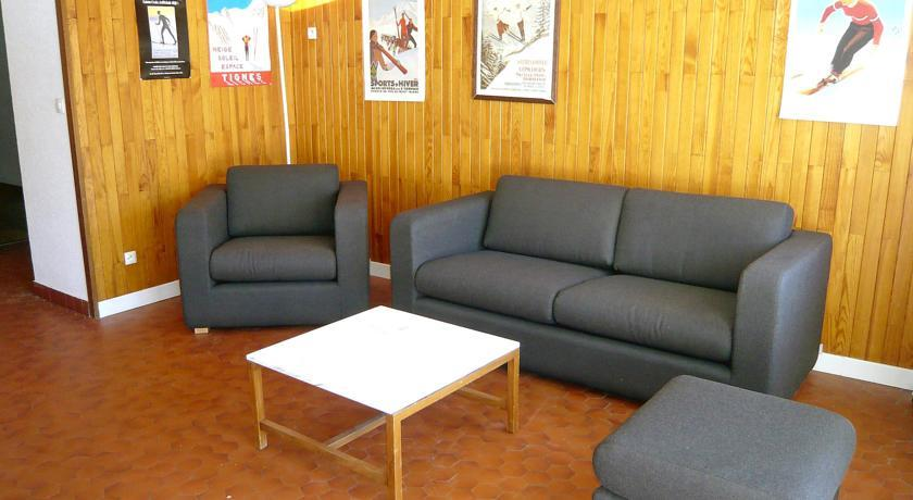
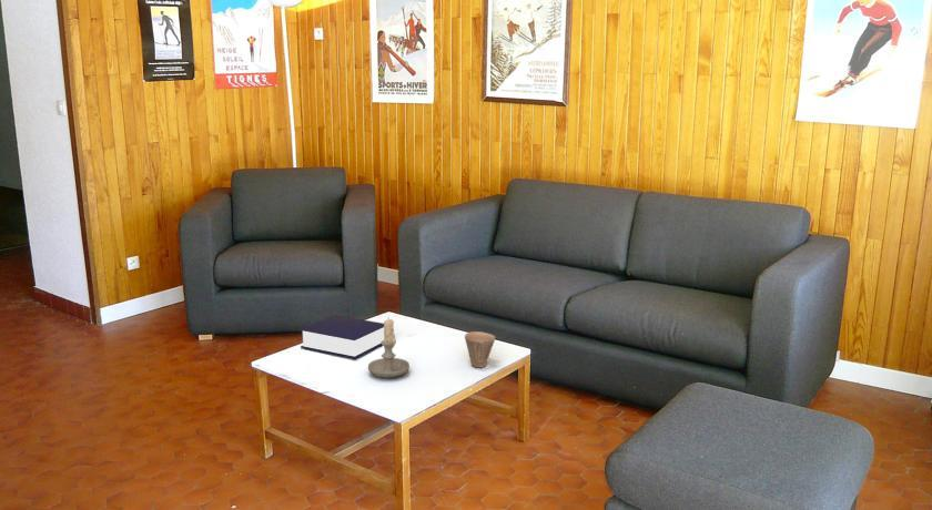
+ cup [464,330,496,369]
+ book [298,314,395,360]
+ candle [367,317,411,378]
